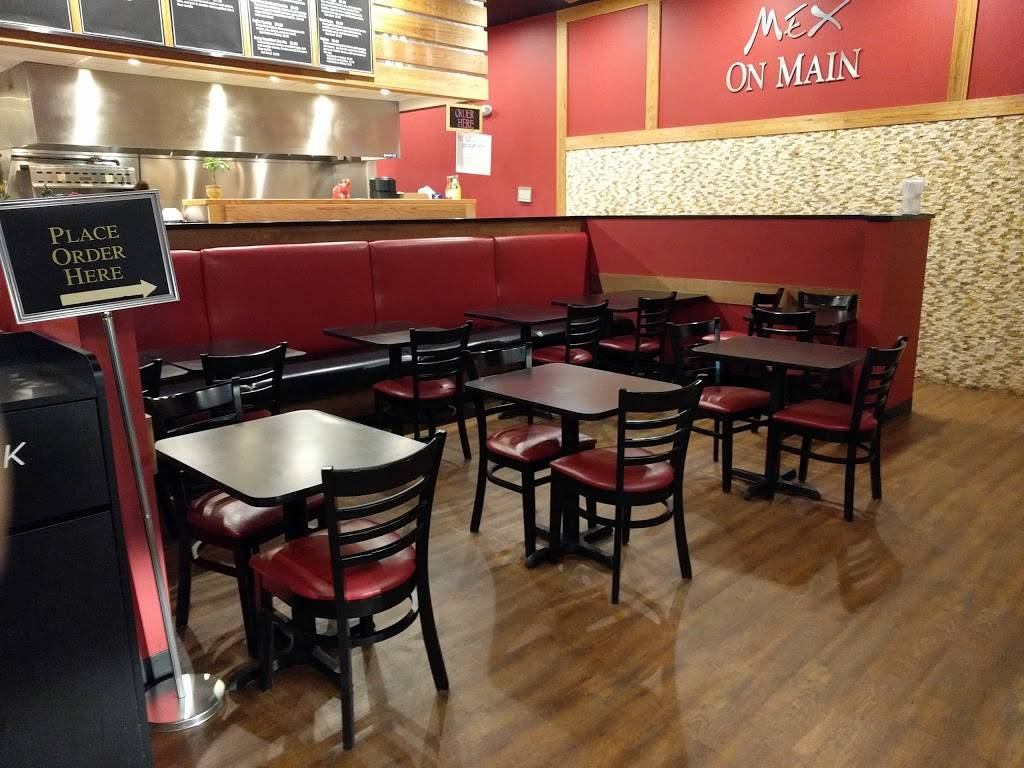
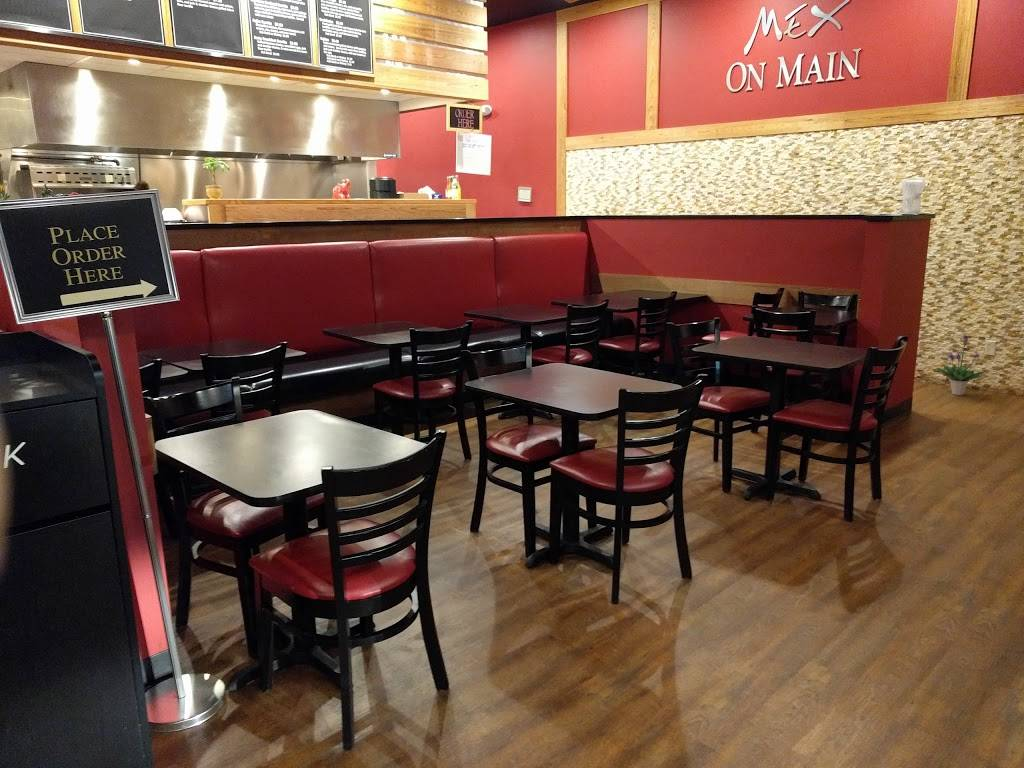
+ potted plant [935,333,985,396]
